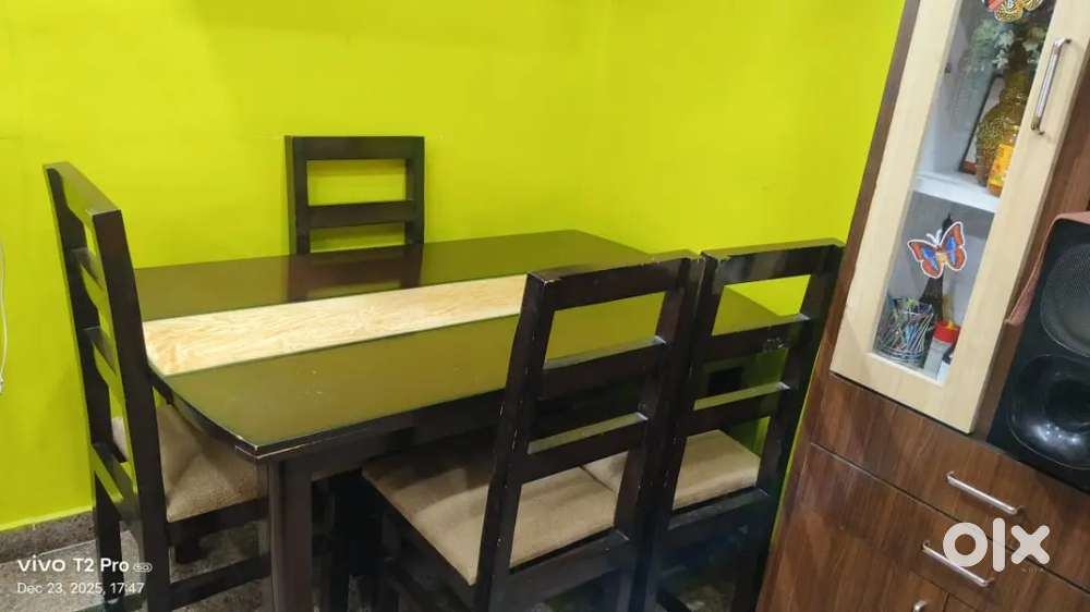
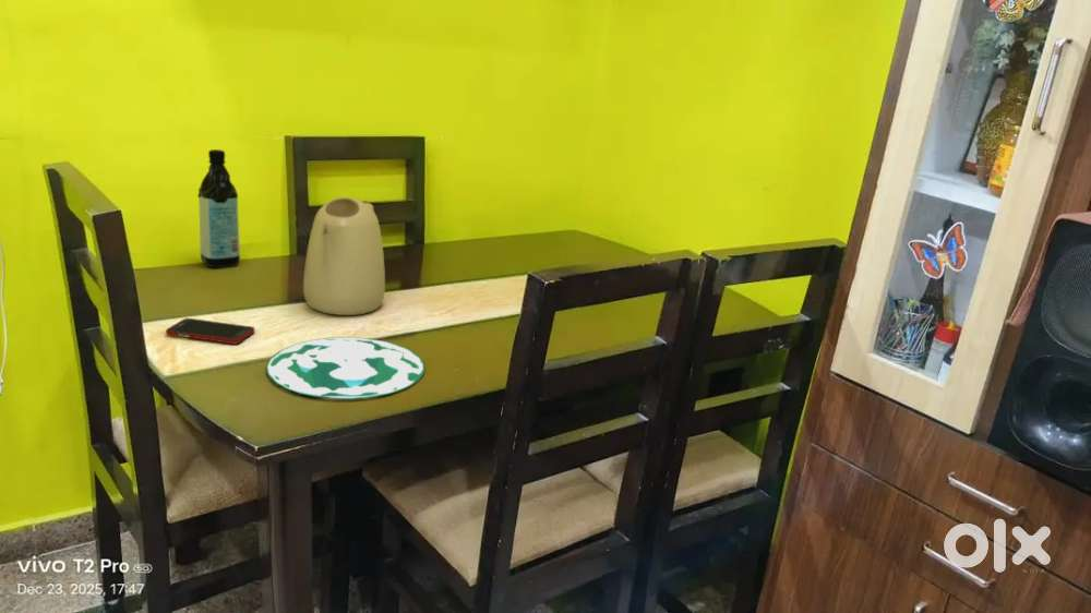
+ plate [265,336,425,400]
+ water bottle [196,148,241,268]
+ kettle [302,196,386,316]
+ cell phone [165,317,255,345]
